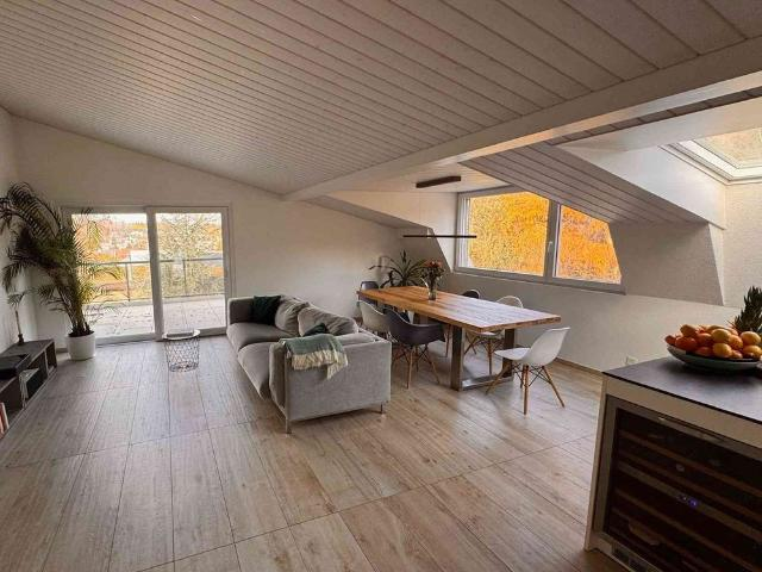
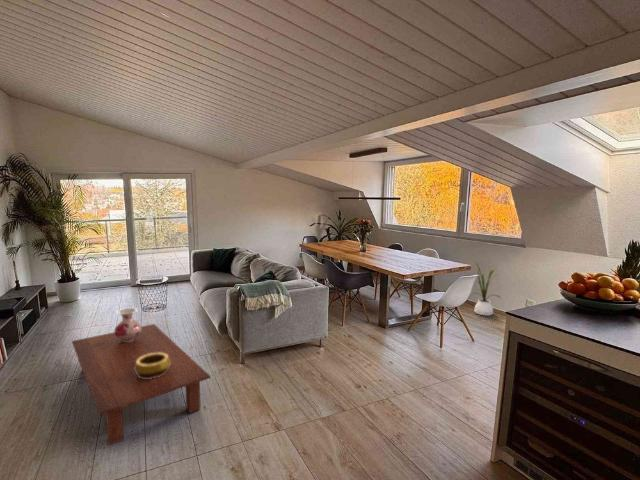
+ coffee table [71,323,211,446]
+ house plant [469,258,502,316]
+ decorative bowl [134,353,171,379]
+ vase [113,307,142,342]
